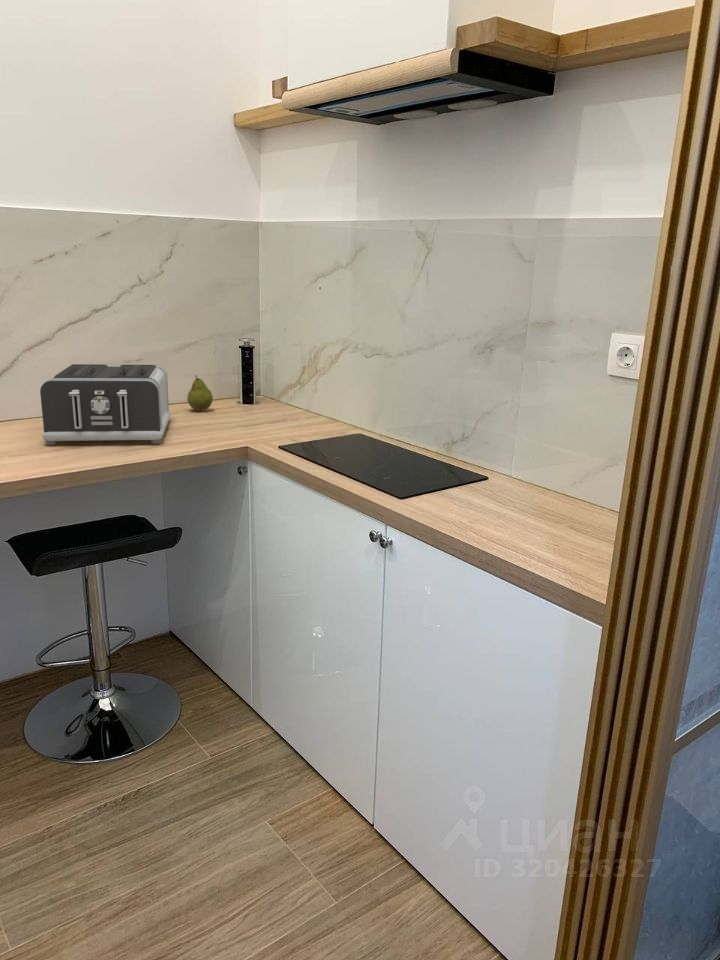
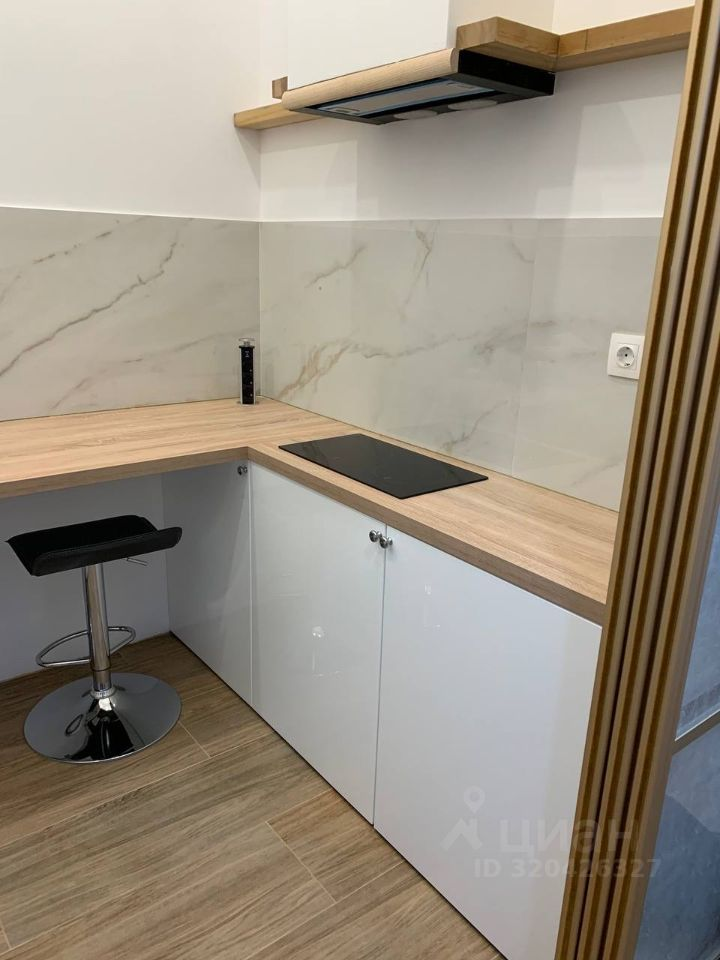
- fruit [186,374,214,412]
- toaster [39,363,172,446]
